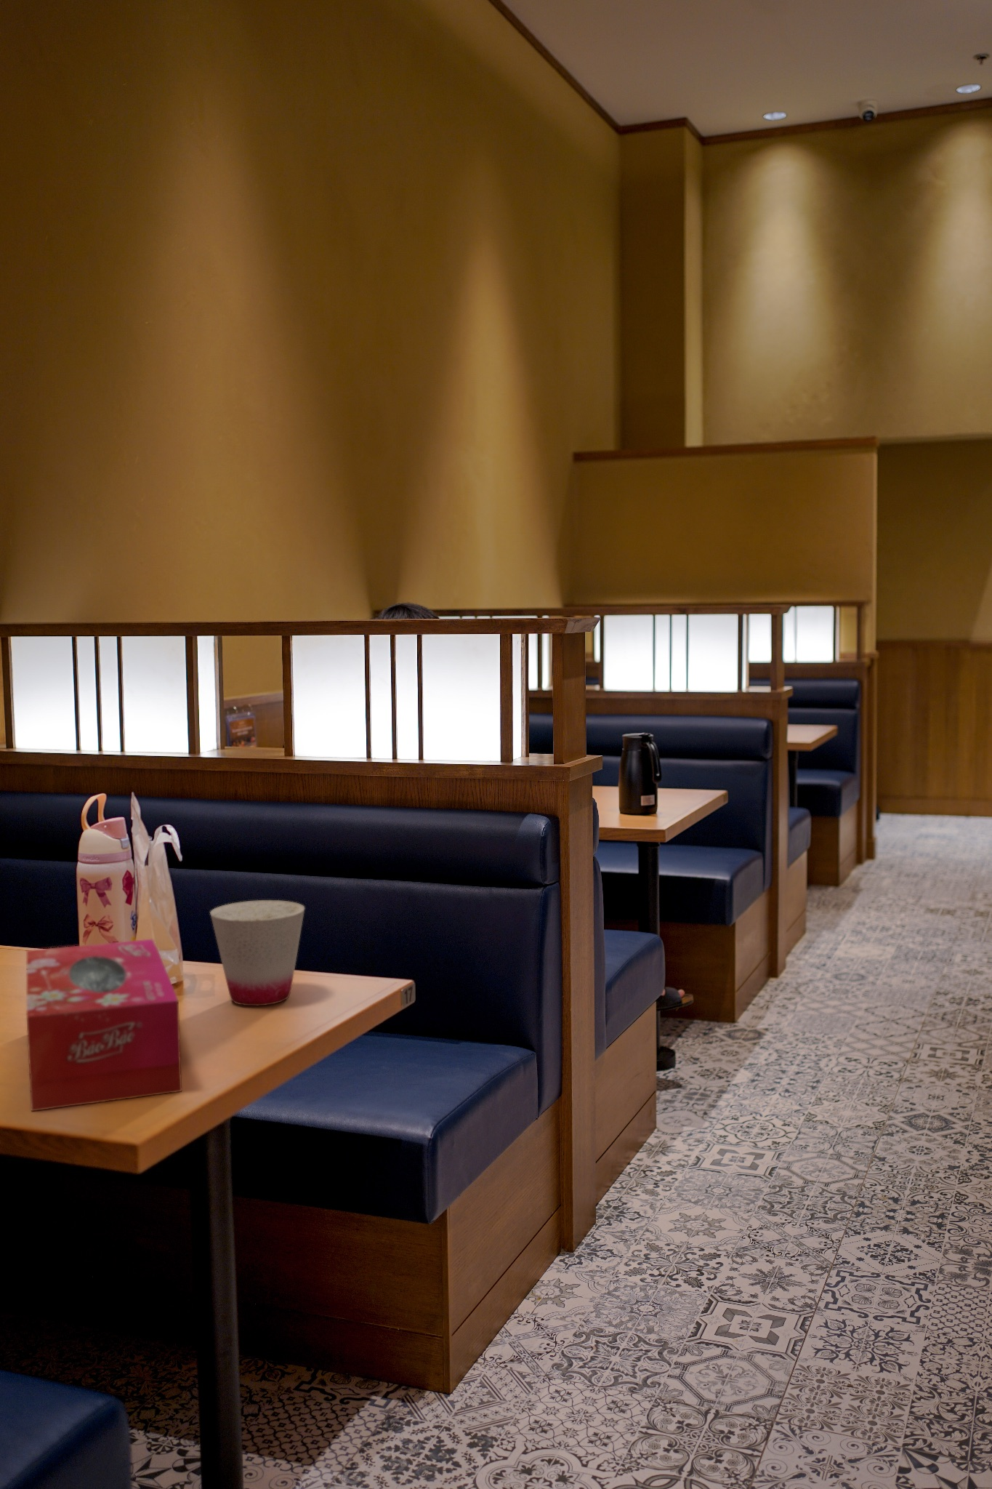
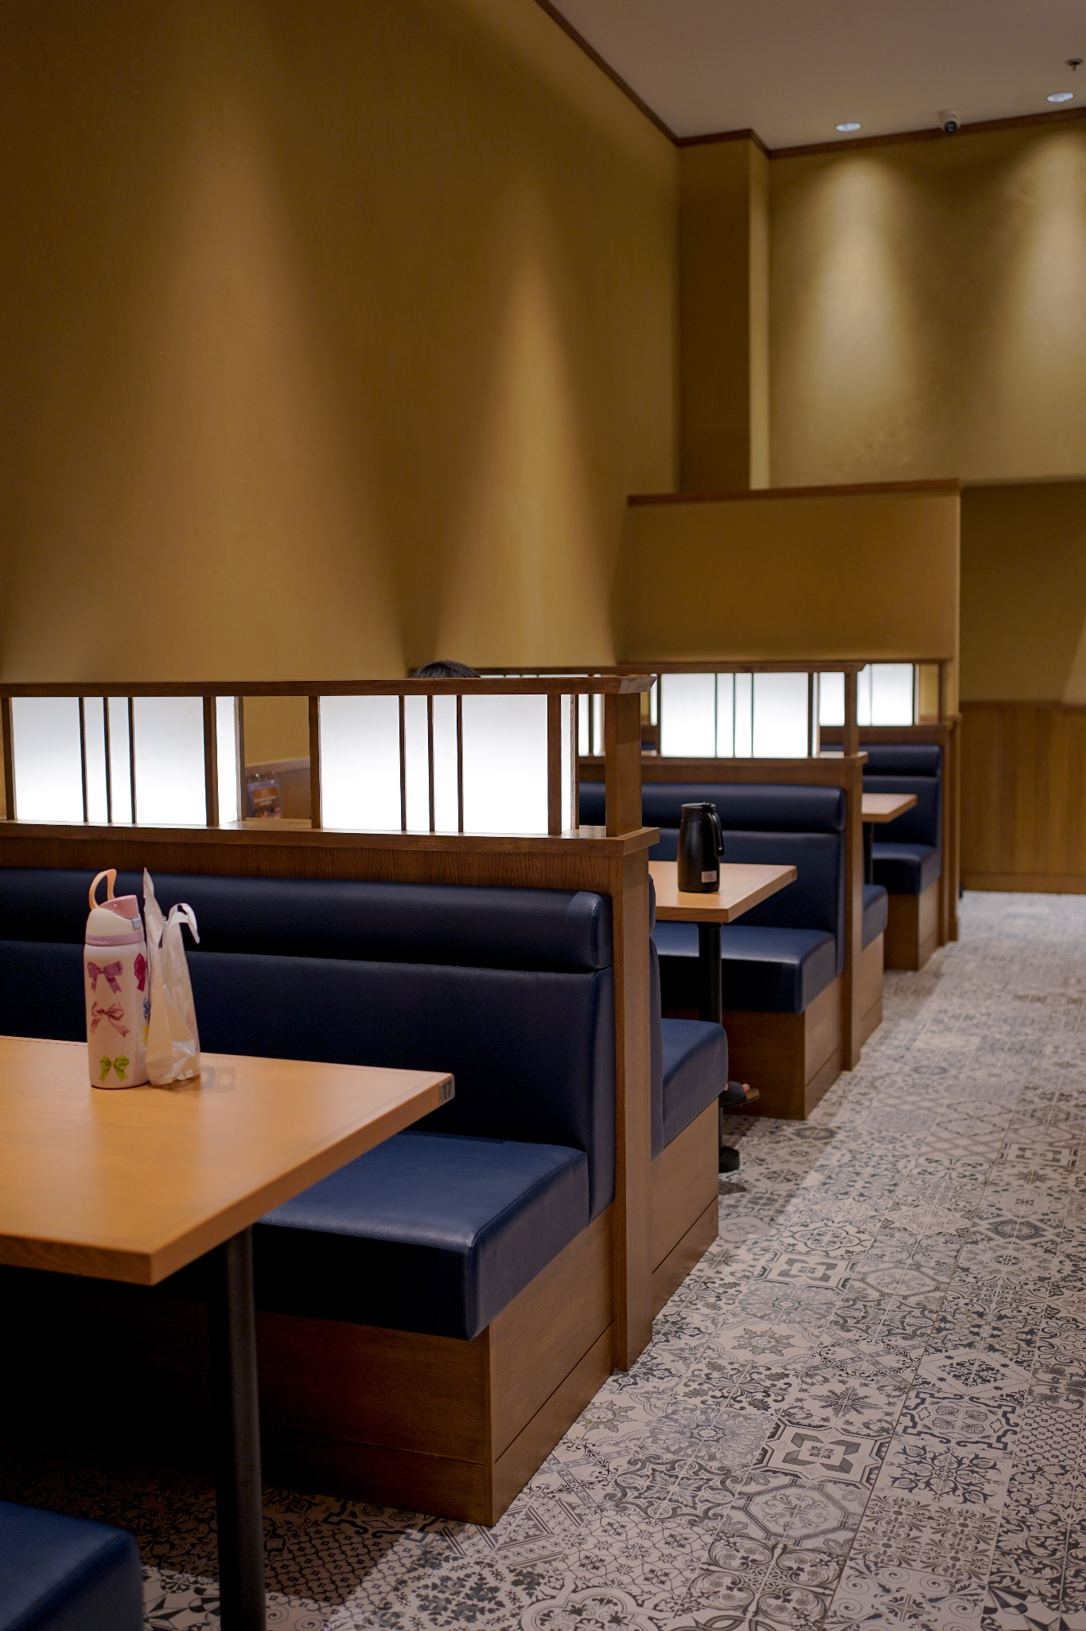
- tissue box [27,939,183,1111]
- cup [209,899,306,1006]
